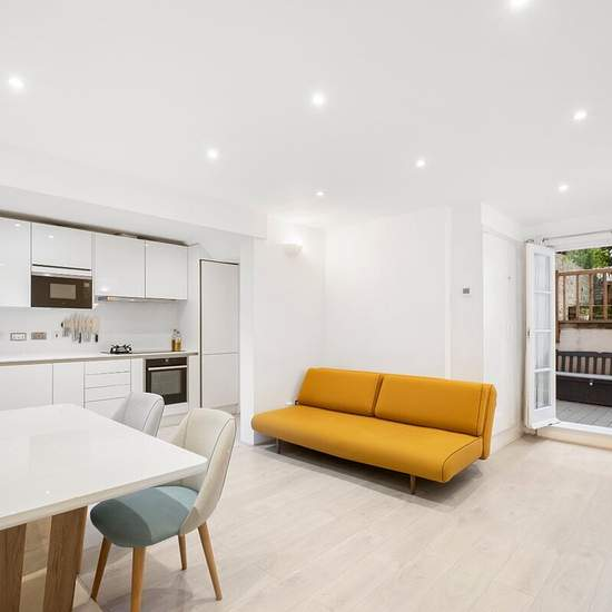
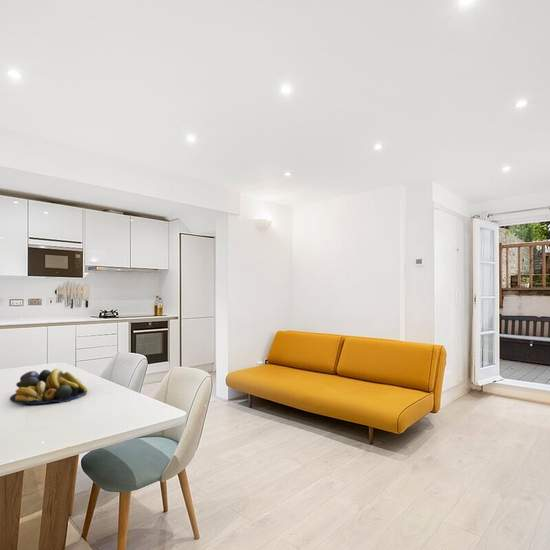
+ fruit bowl [9,368,88,406]
